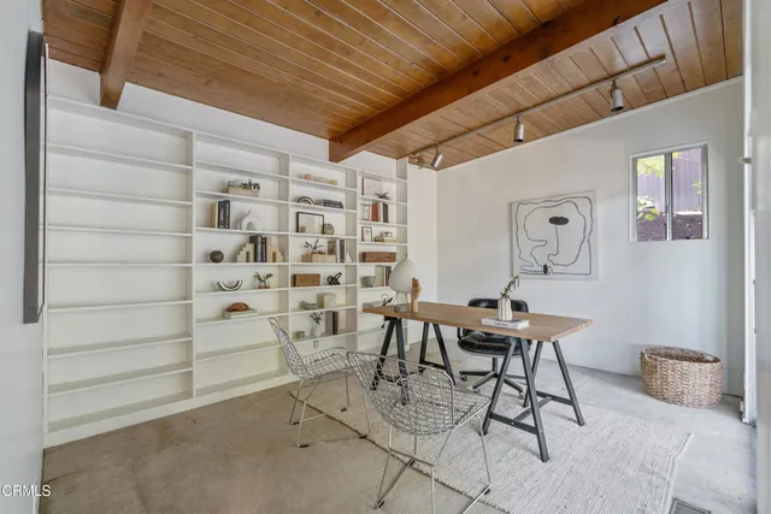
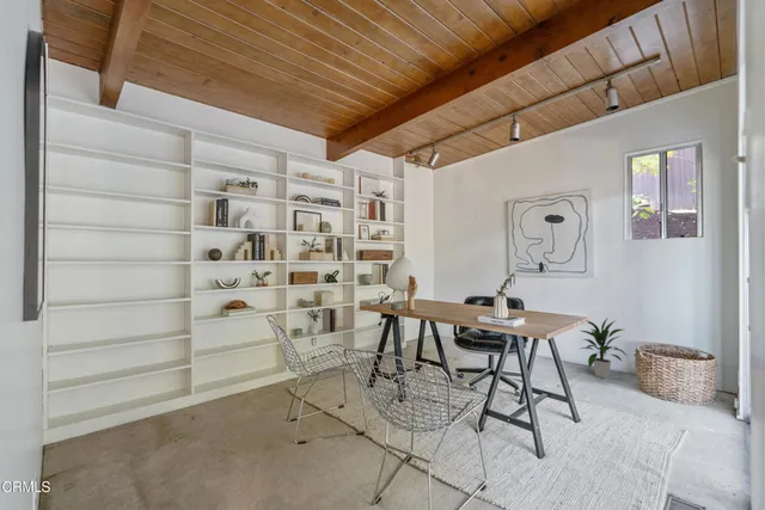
+ indoor plant [579,318,630,380]
